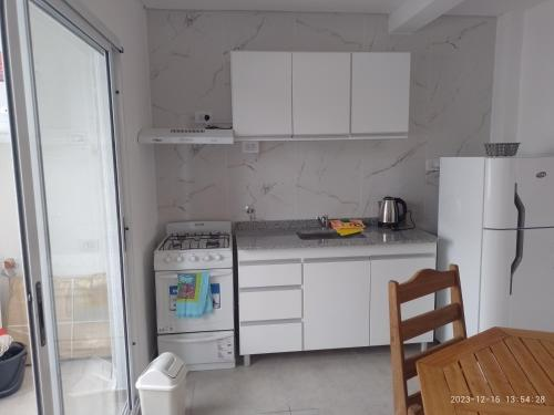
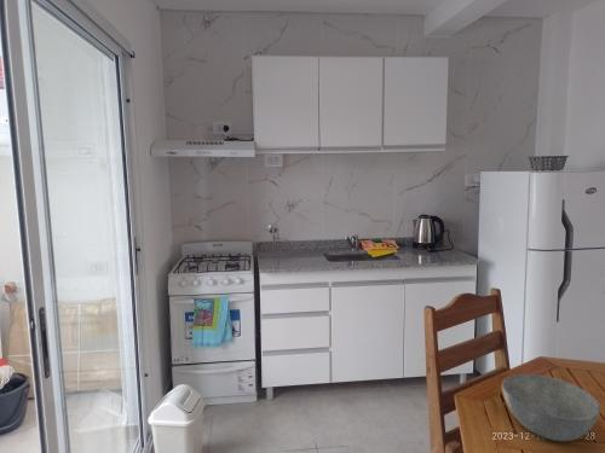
+ bowl [501,373,601,442]
